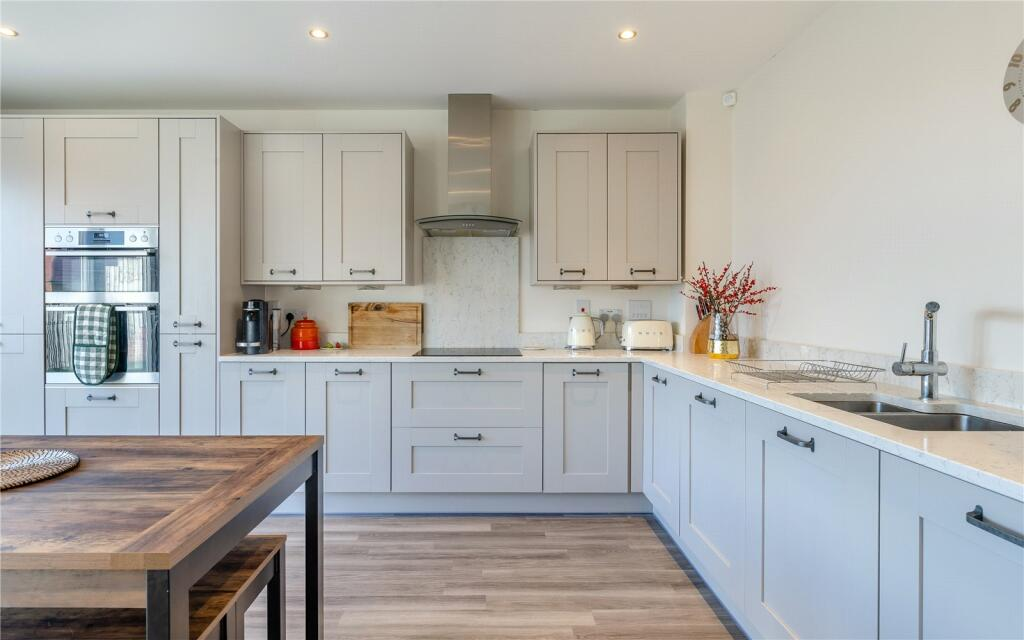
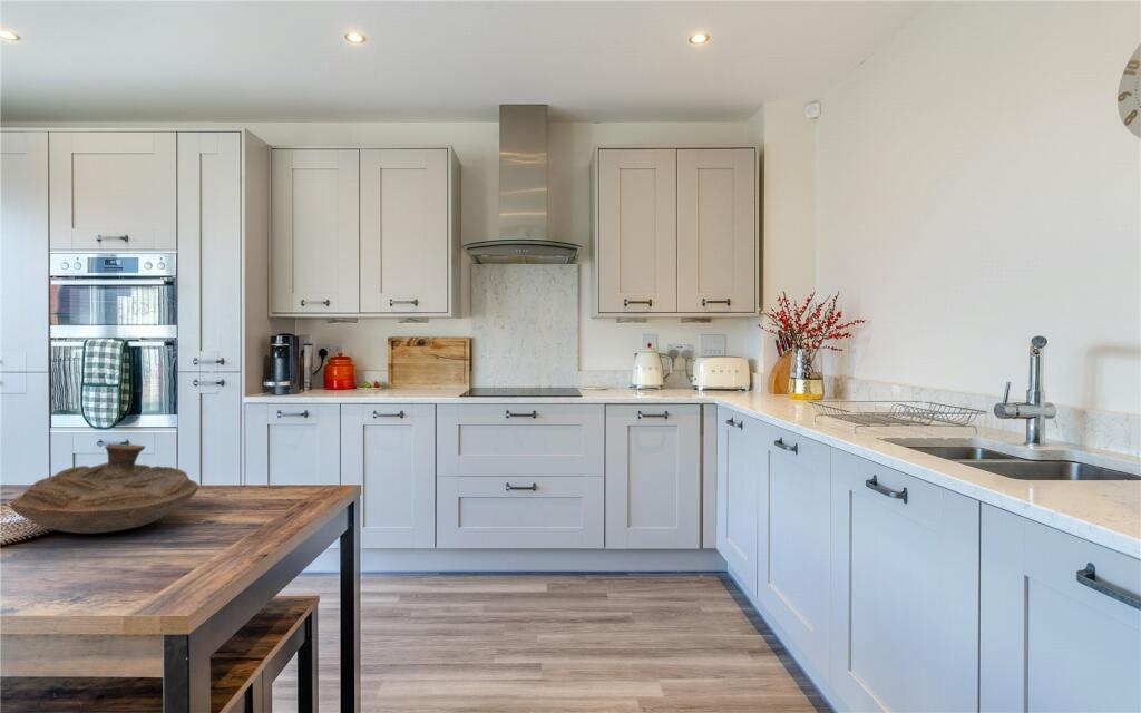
+ decorative bowl [10,443,199,534]
